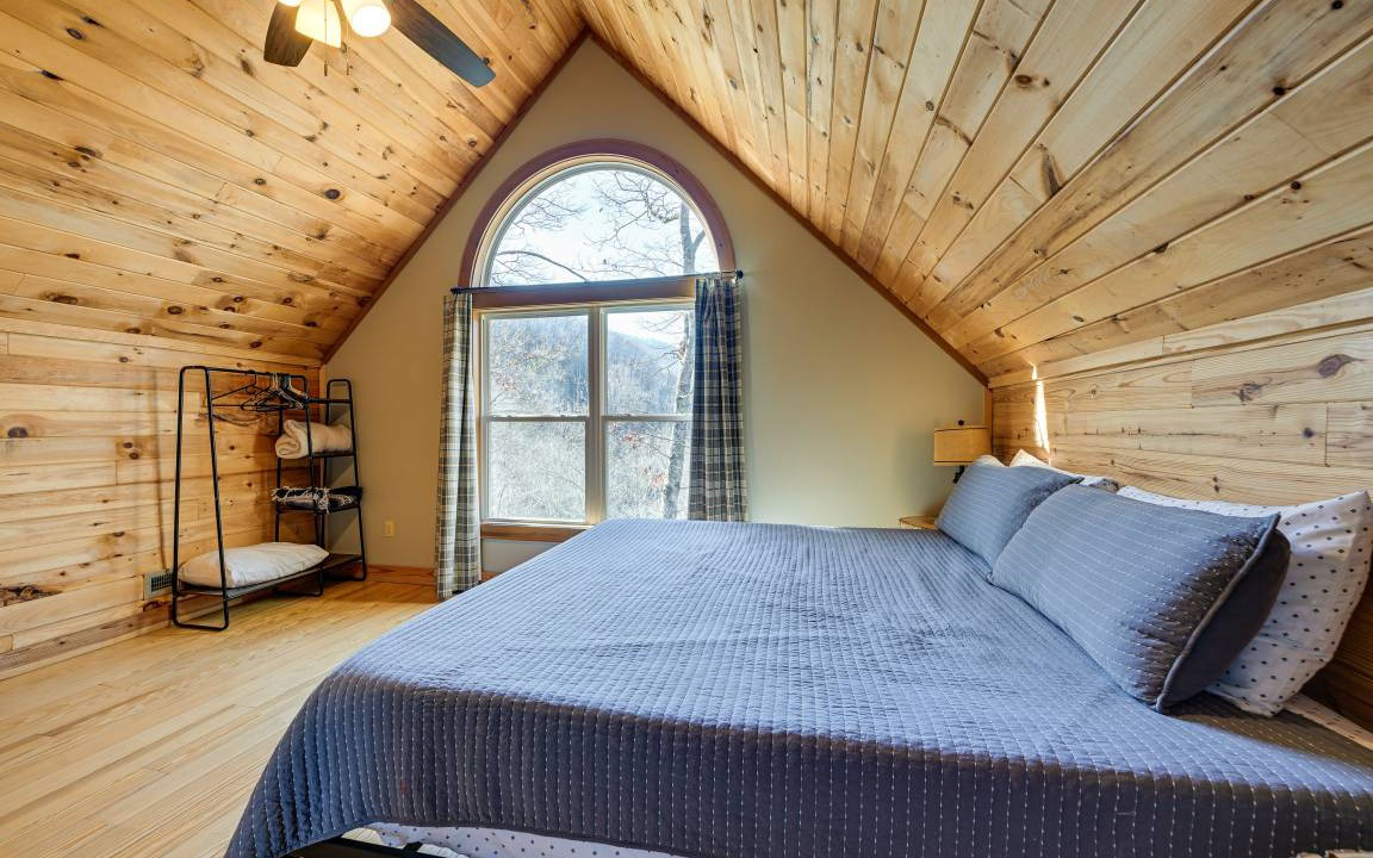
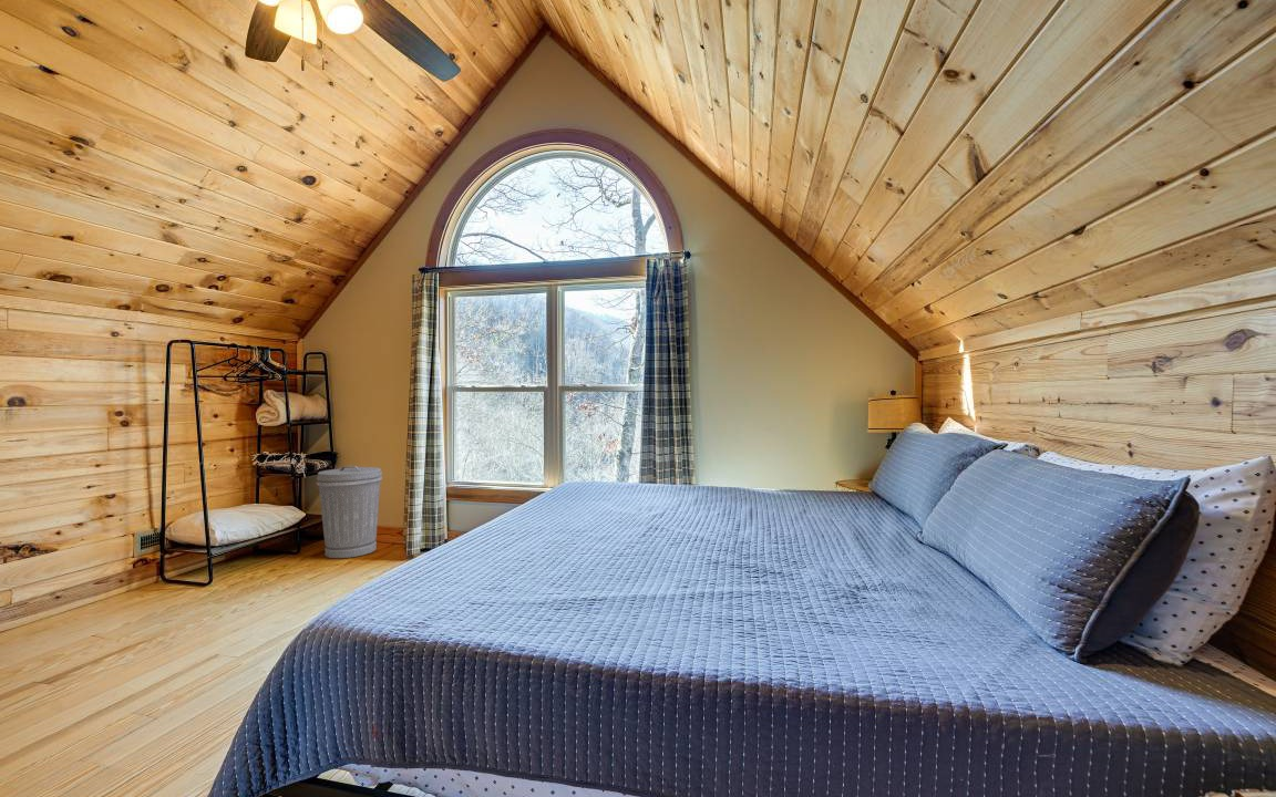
+ trash can [316,465,383,559]
